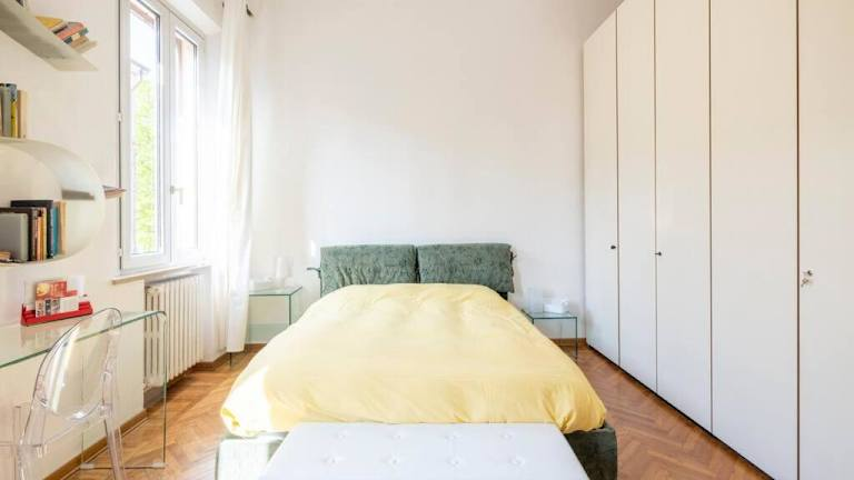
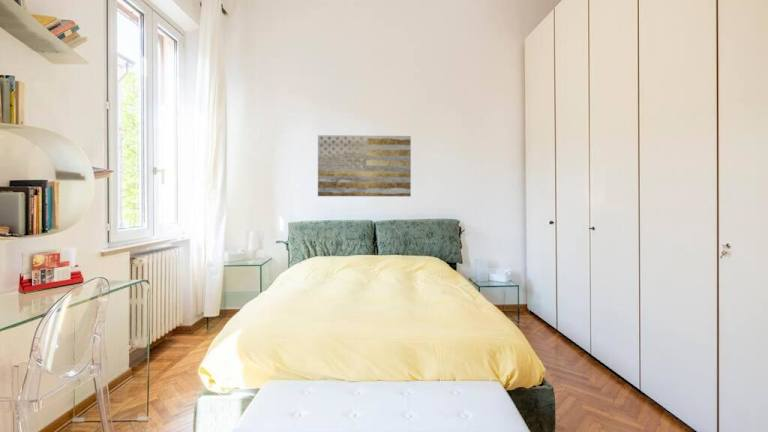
+ wall art [317,134,412,197]
